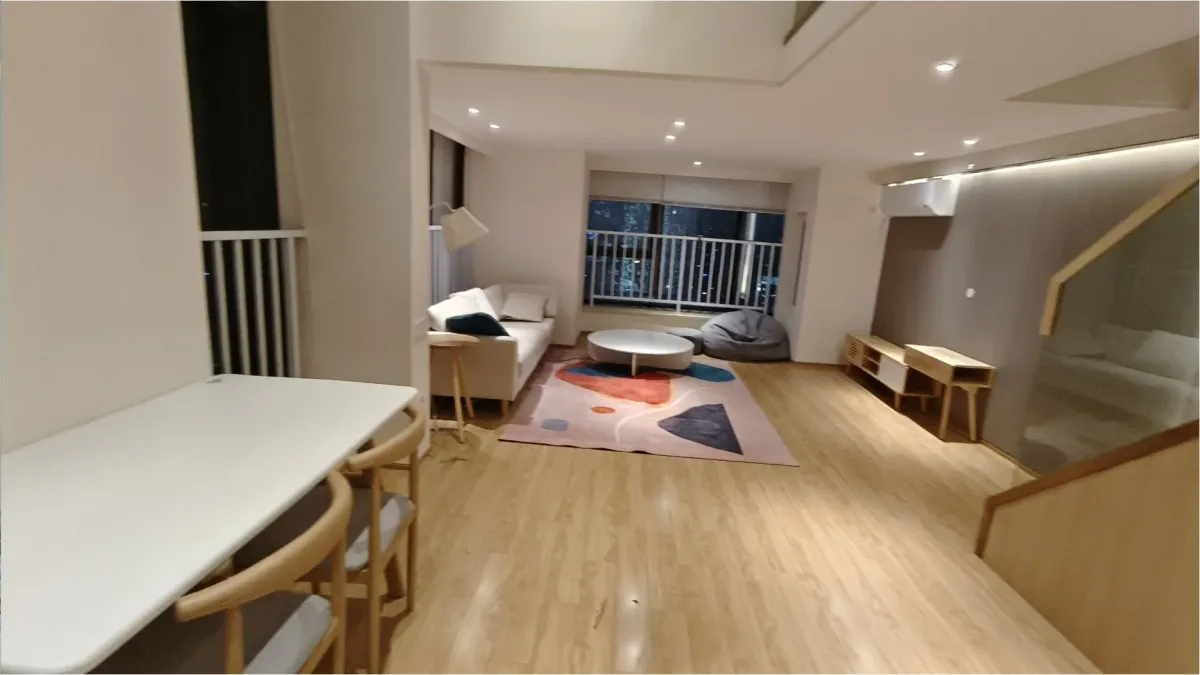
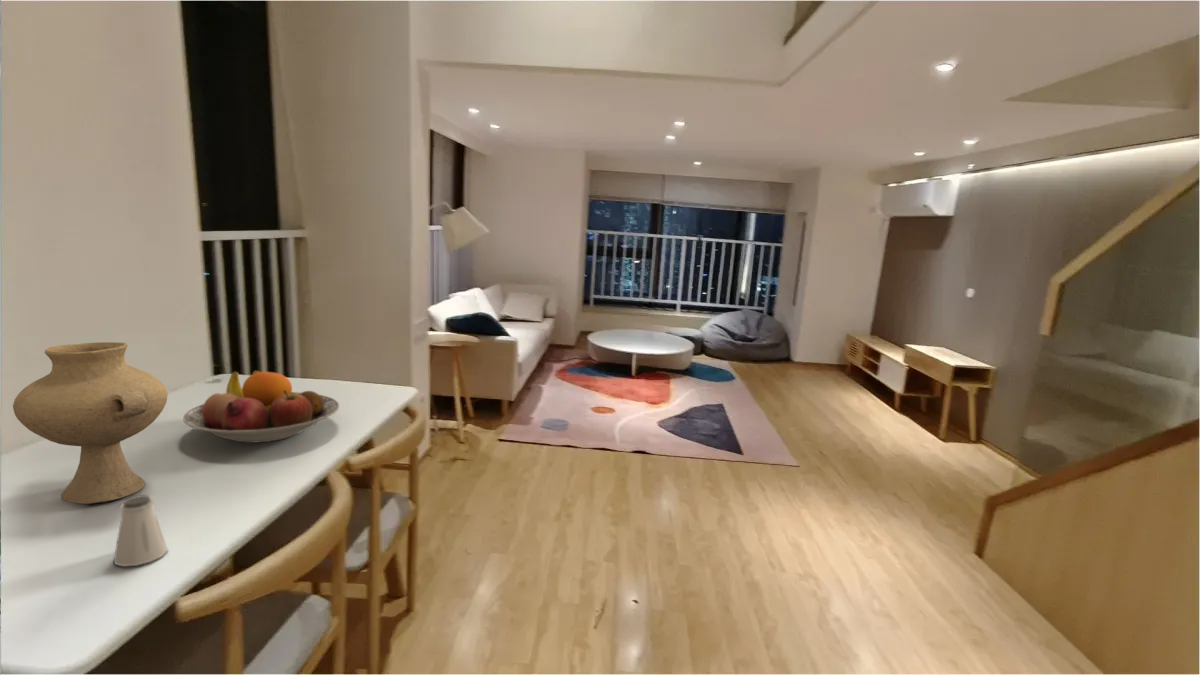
+ vase [12,341,169,504]
+ fruit bowl [182,369,340,444]
+ saltshaker [113,494,169,567]
